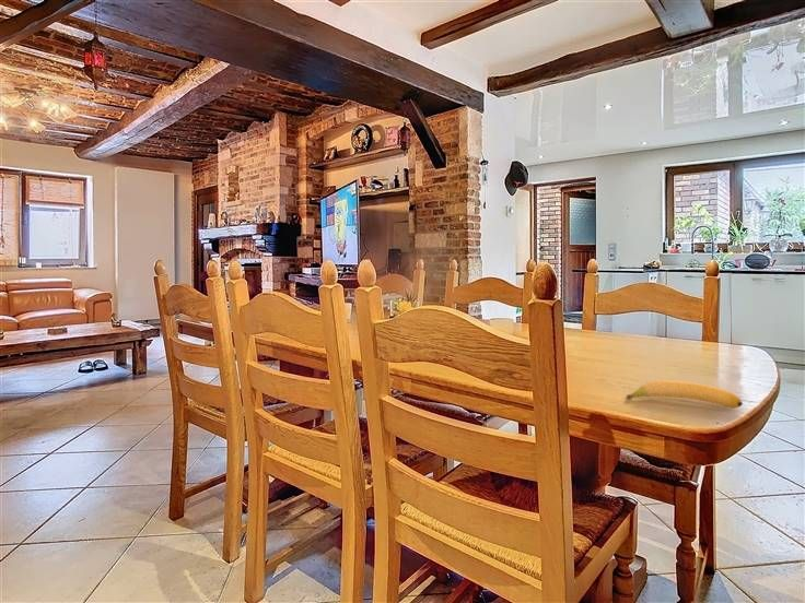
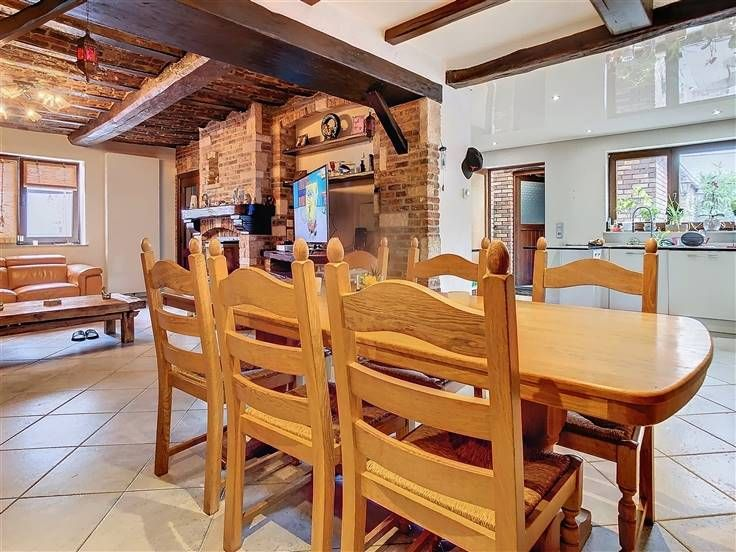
- banana [625,379,744,410]
